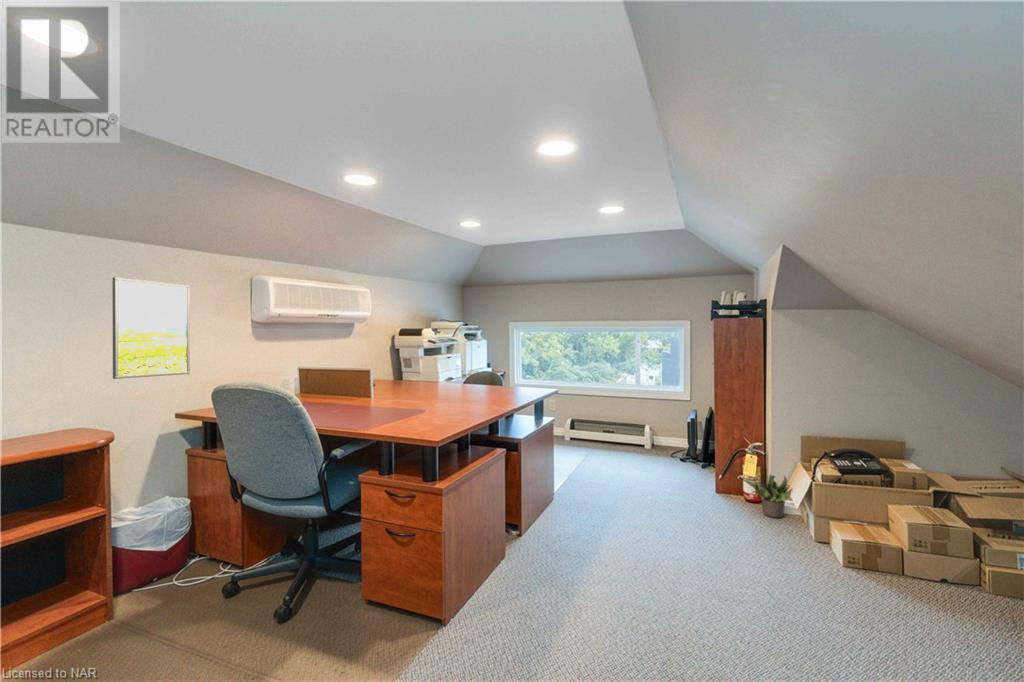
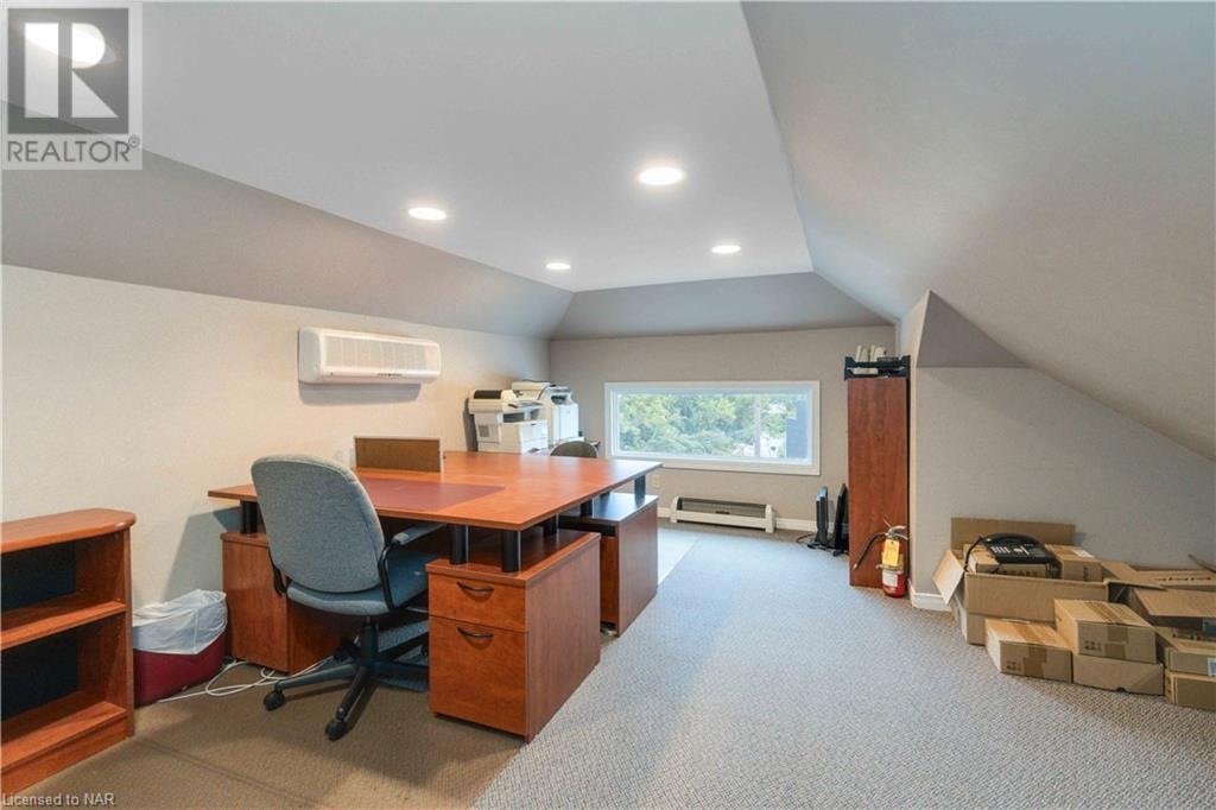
- potted plant [742,472,794,519]
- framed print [112,276,191,380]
